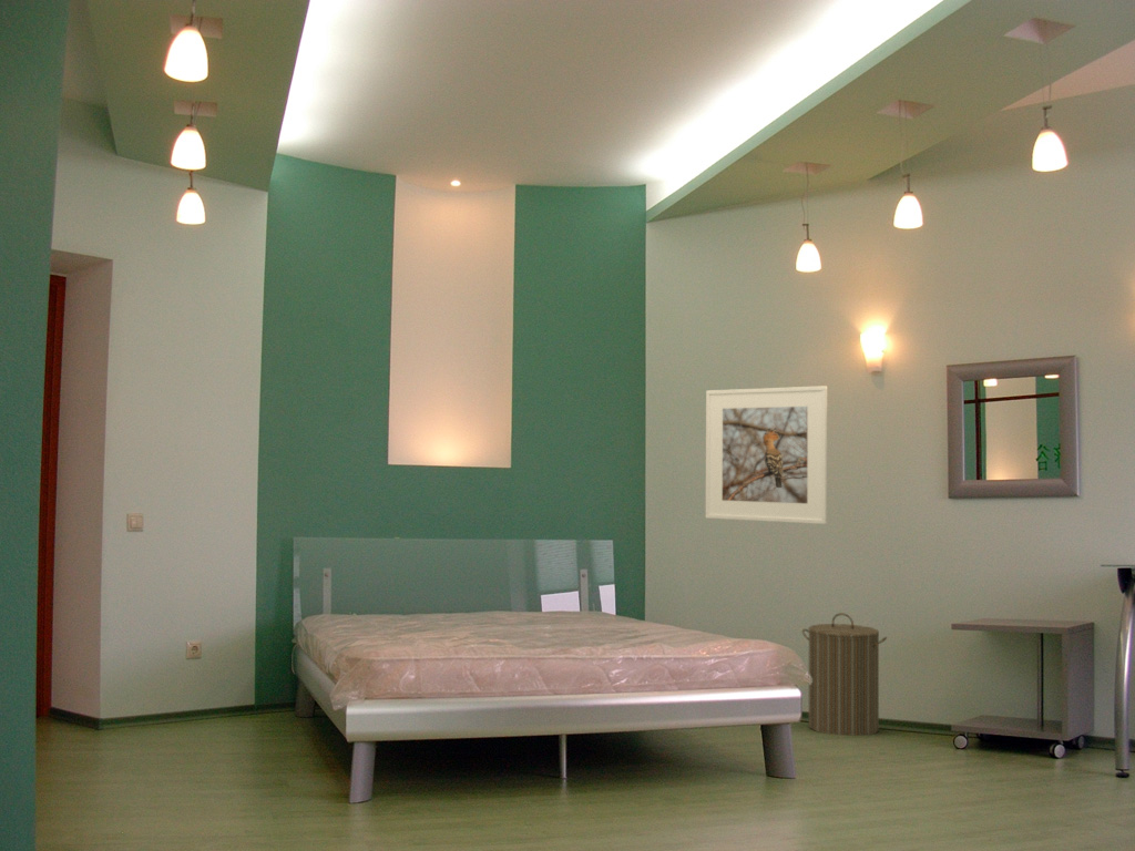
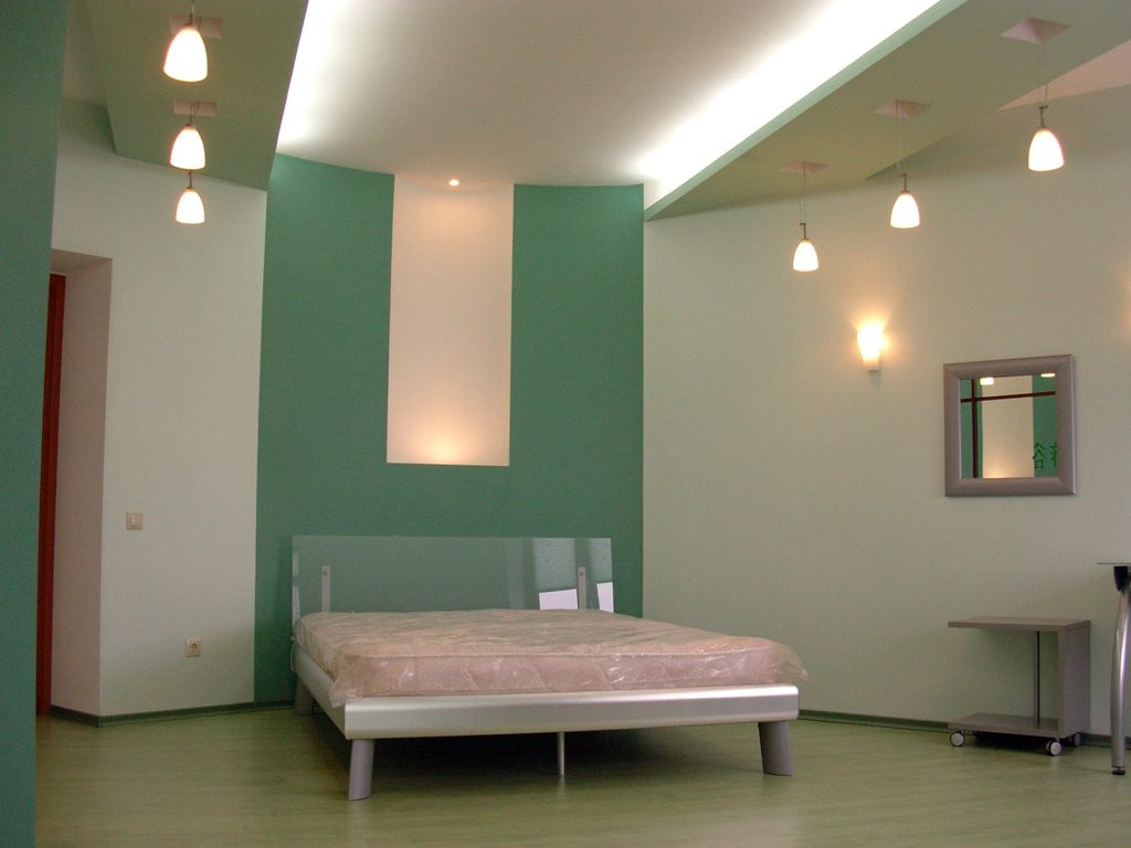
- laundry hamper [801,612,888,737]
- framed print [705,385,828,525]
